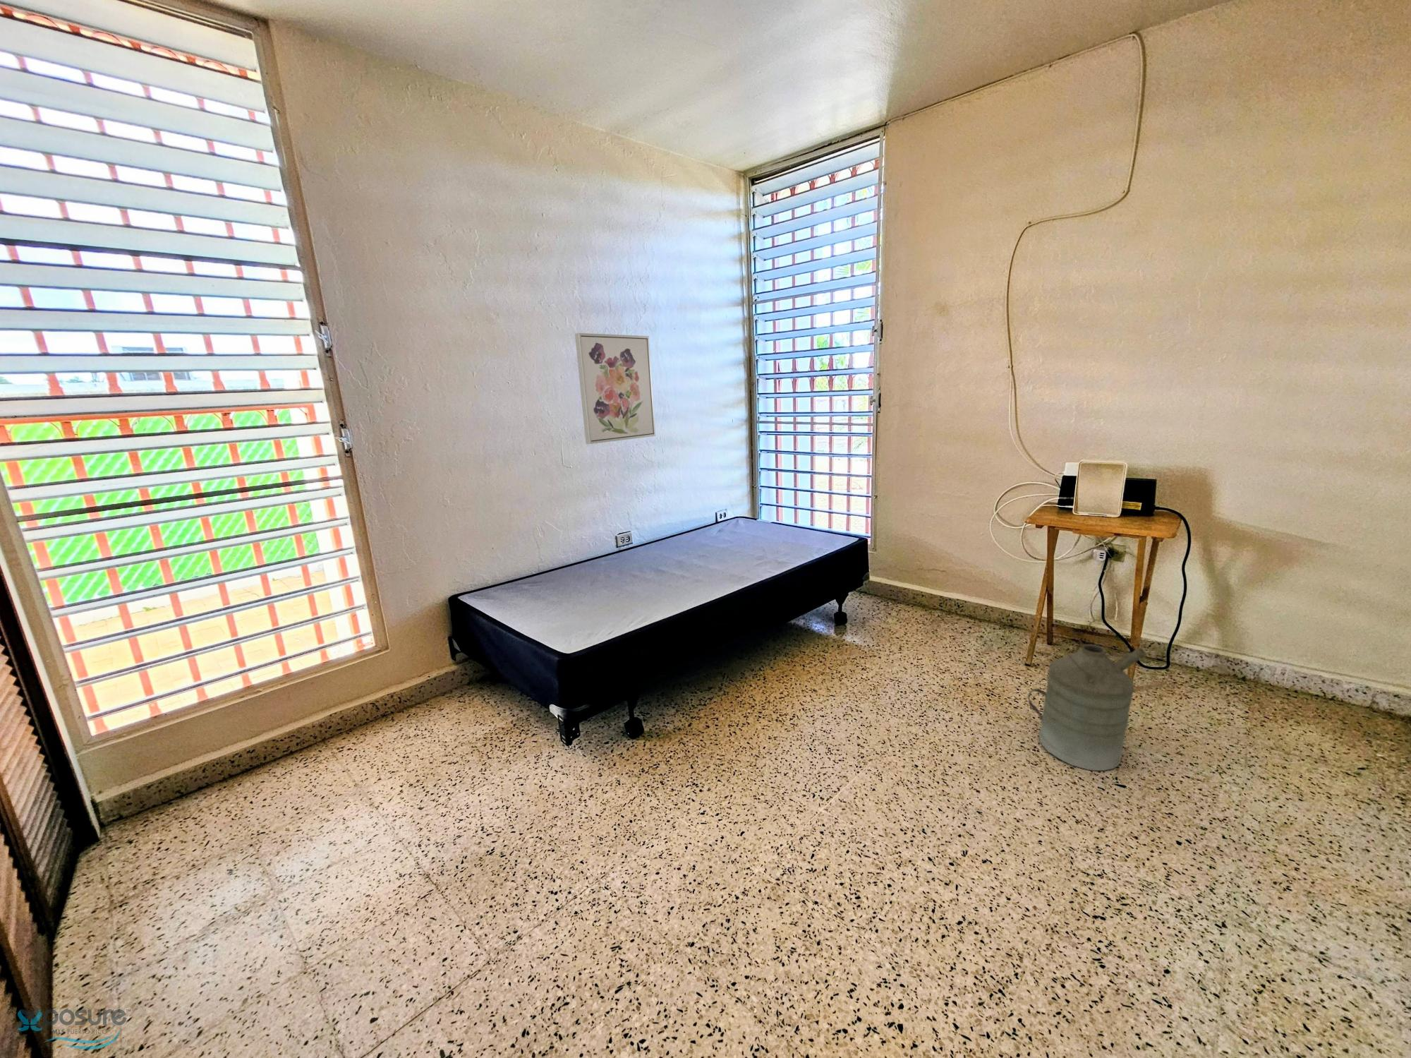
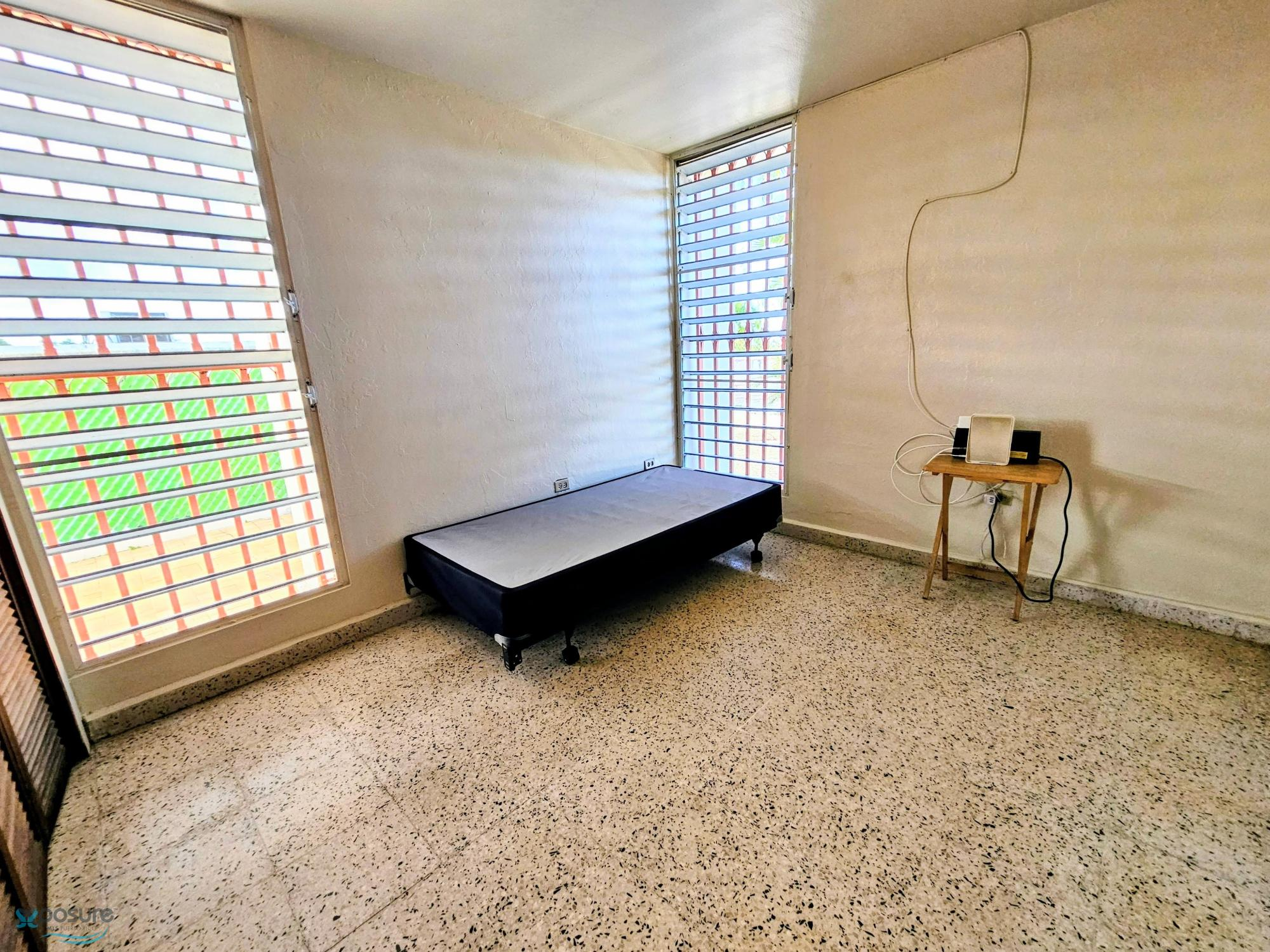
- wall art [574,332,657,445]
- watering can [1028,621,1148,771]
